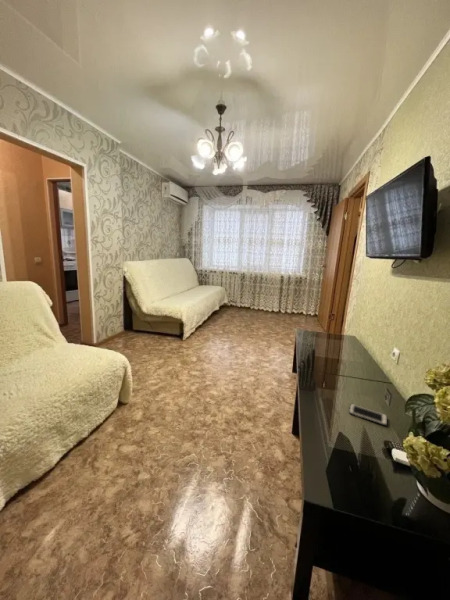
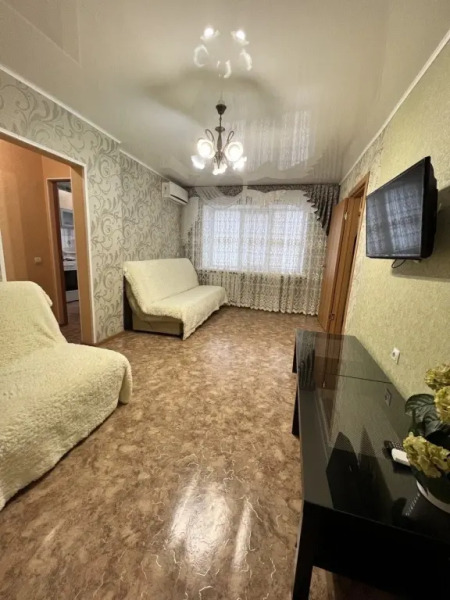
- cell phone [348,403,388,427]
